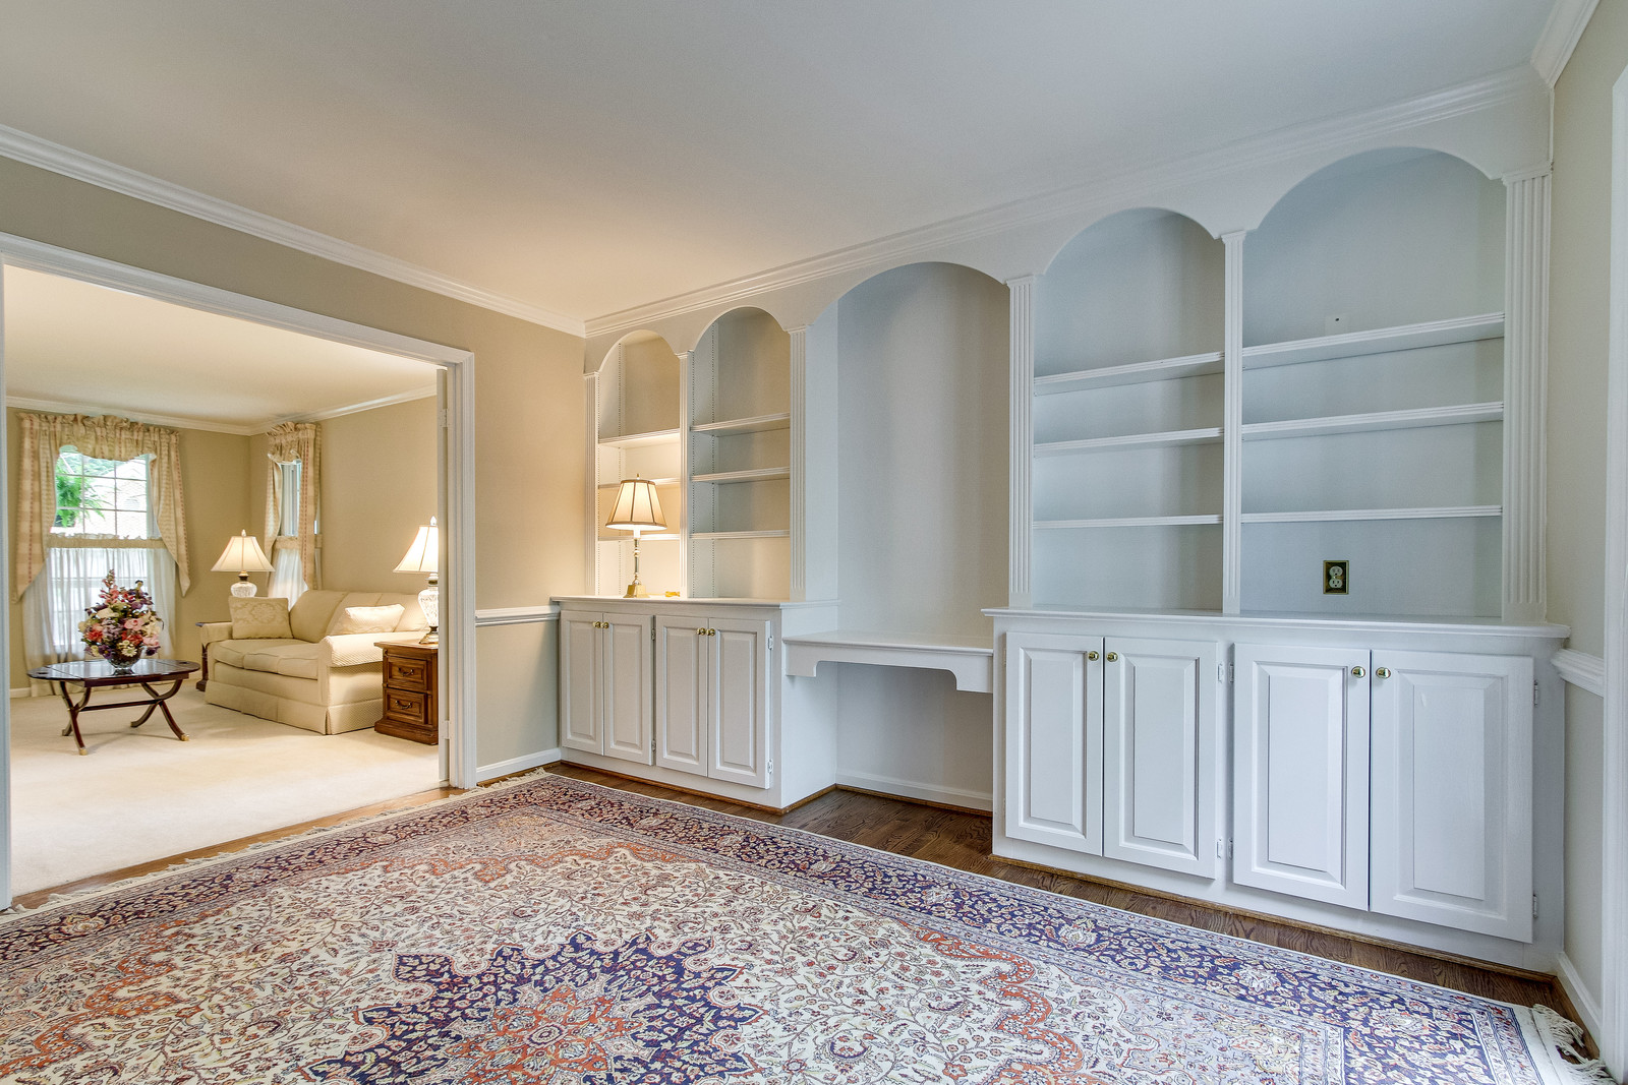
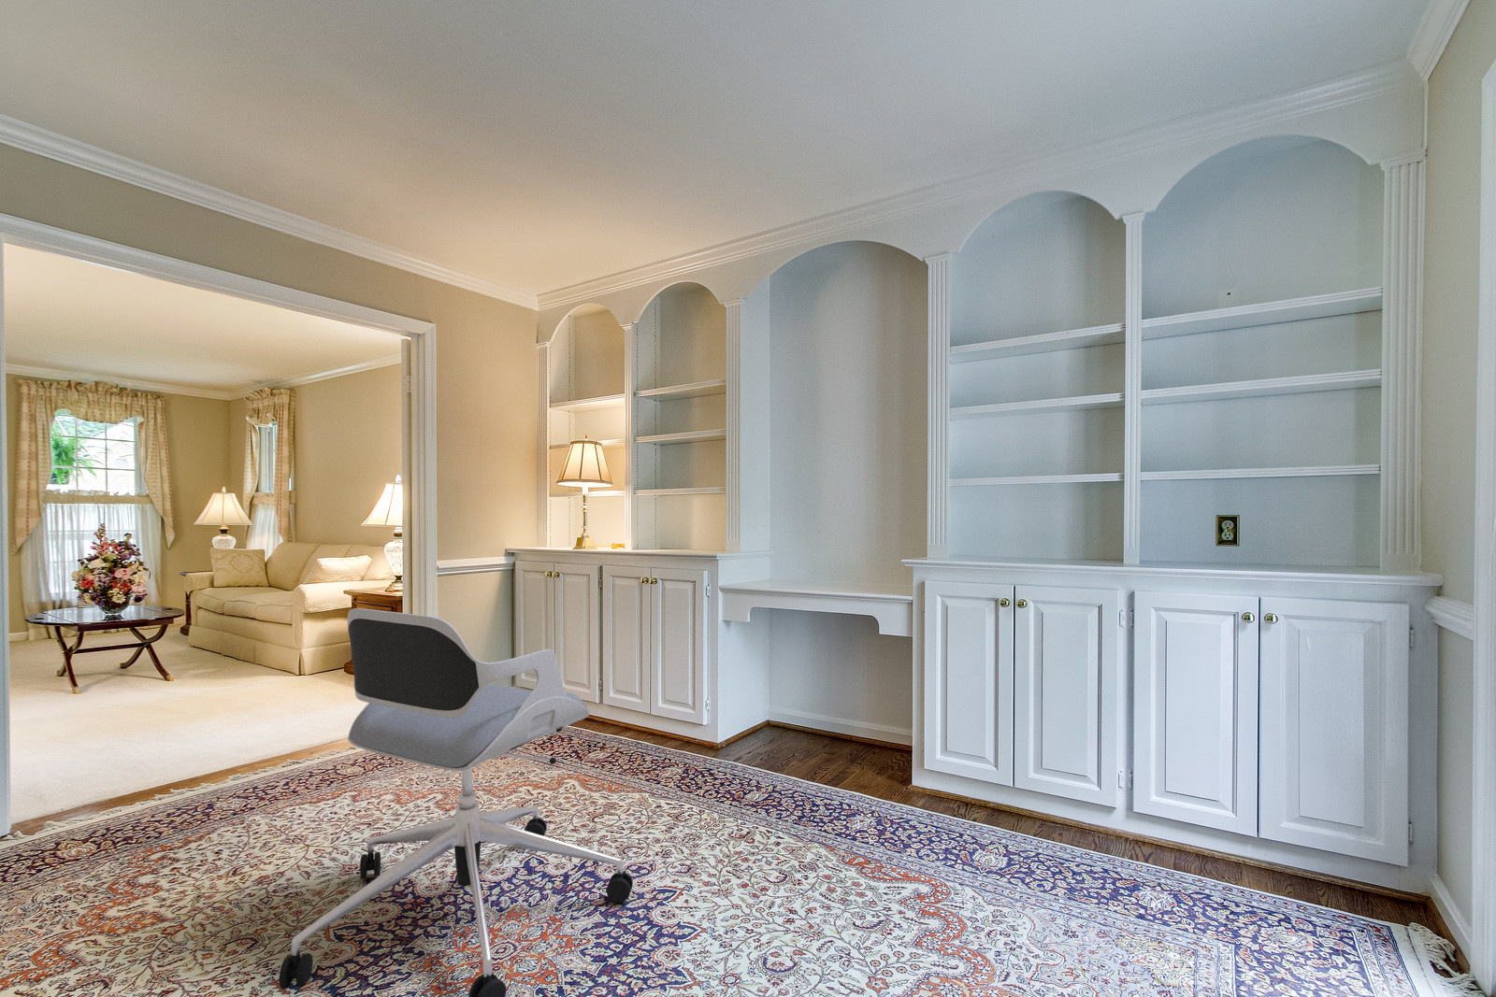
+ office chair [277,608,634,997]
